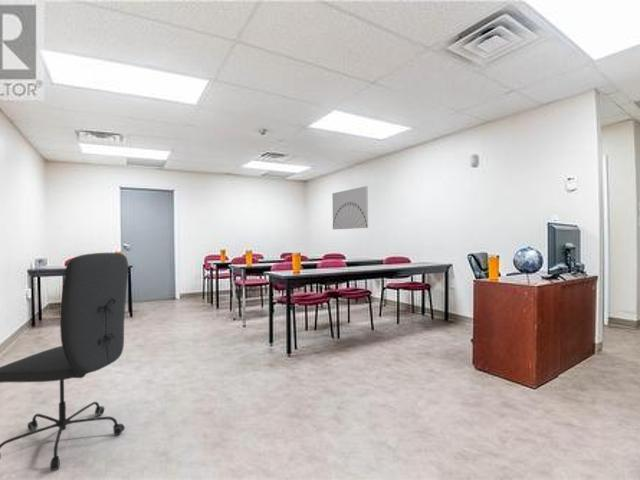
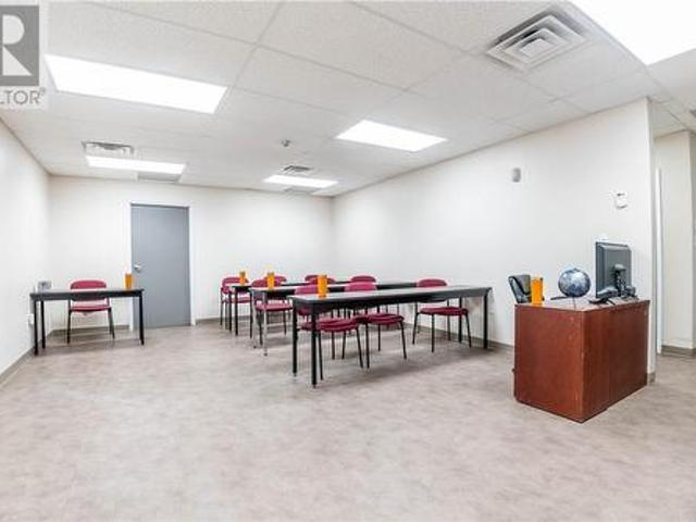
- office chair [0,252,129,472]
- wall art [331,185,369,230]
